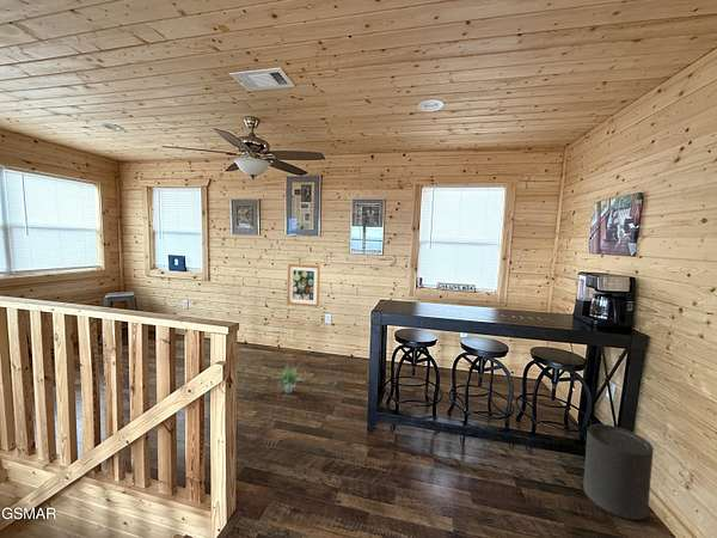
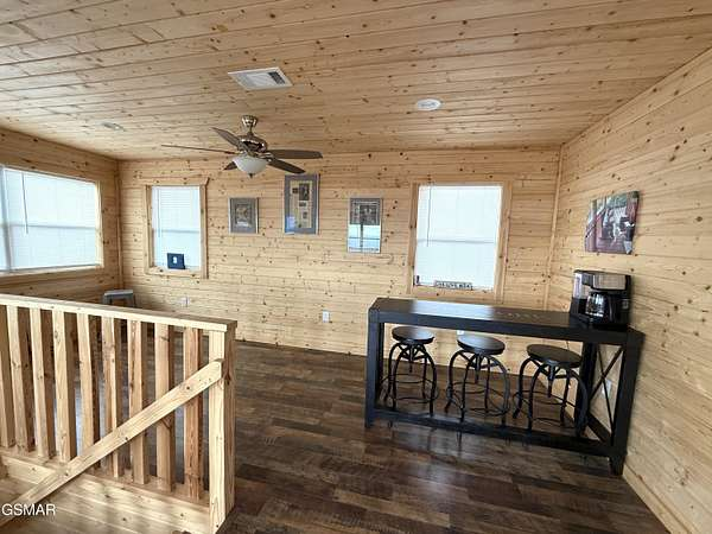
- potted plant [270,365,308,395]
- trash can [582,423,655,521]
- wall art [286,263,321,308]
